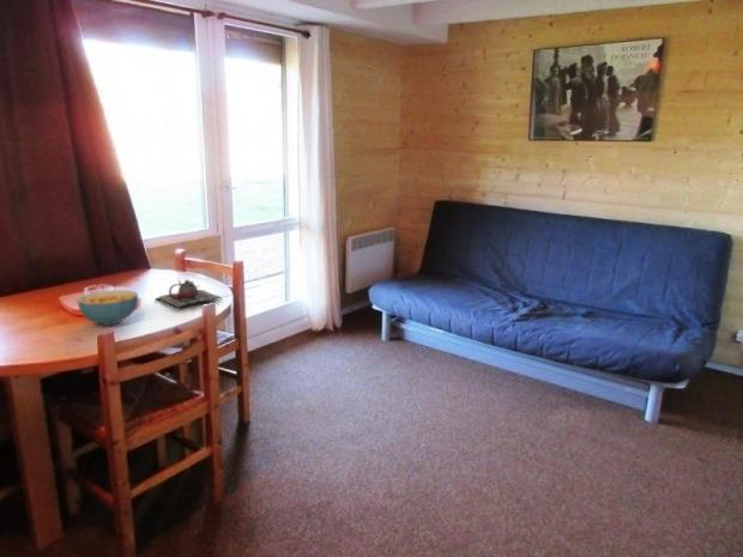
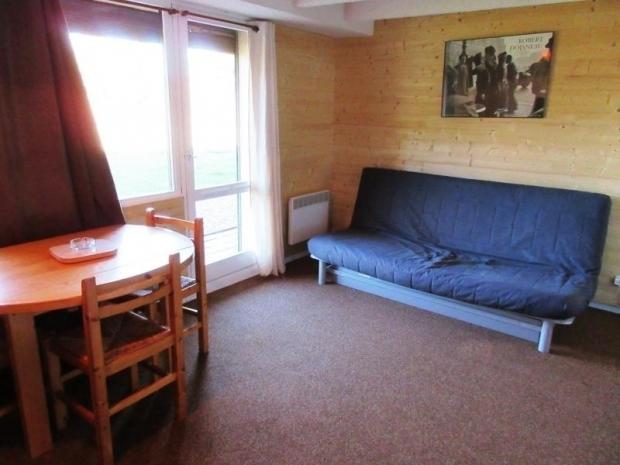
- teapot [155,277,224,309]
- cereal bowl [75,289,139,327]
